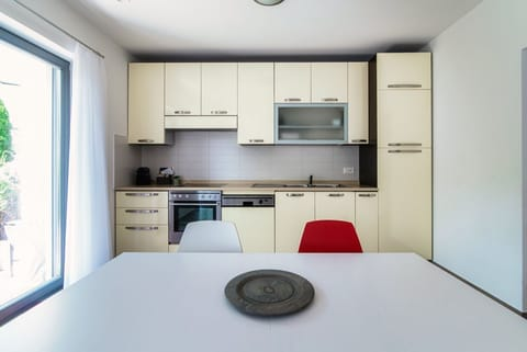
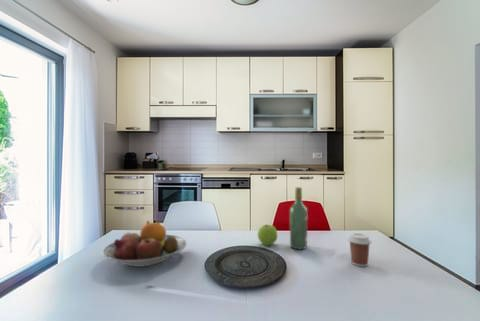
+ fruit bowl [101,220,187,268]
+ apple [257,224,278,247]
+ wine bottle [289,186,308,250]
+ coffee cup [347,232,372,267]
